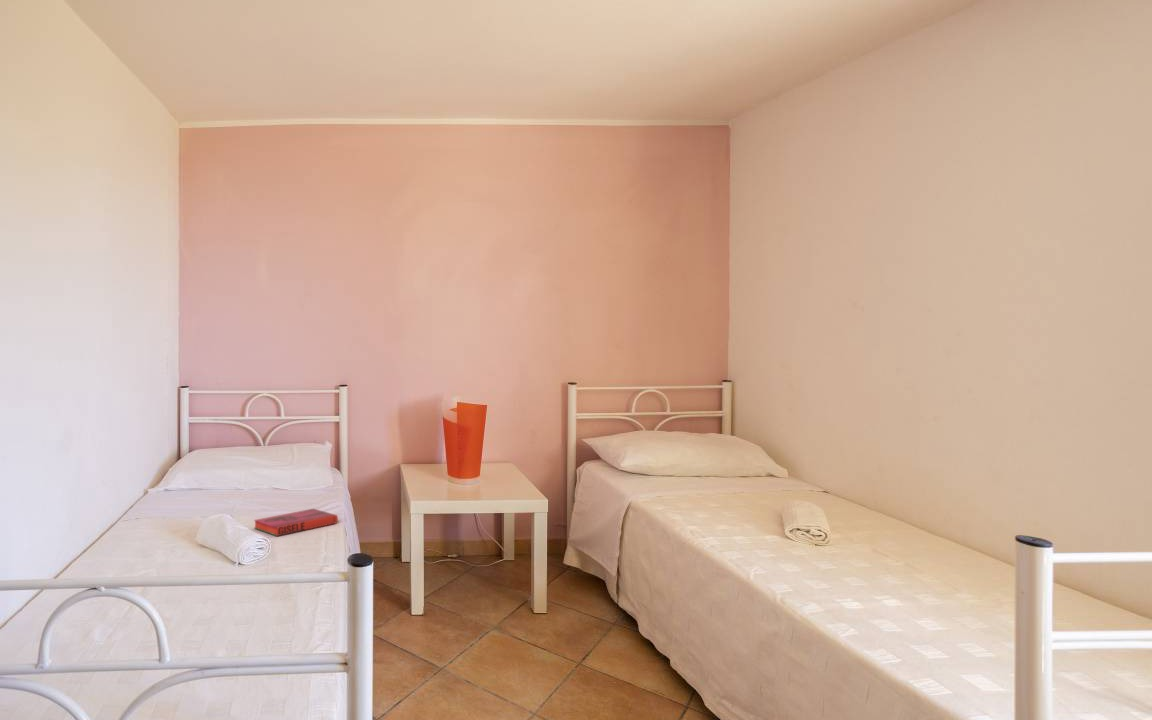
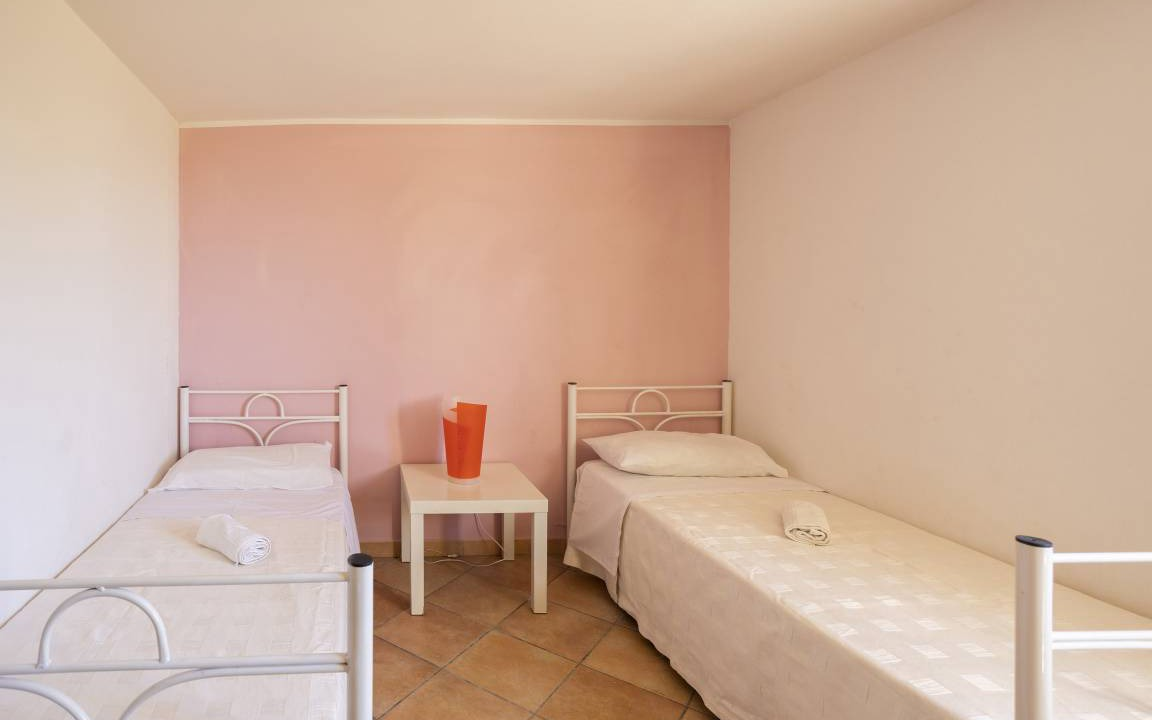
- hardback book [253,508,339,537]
